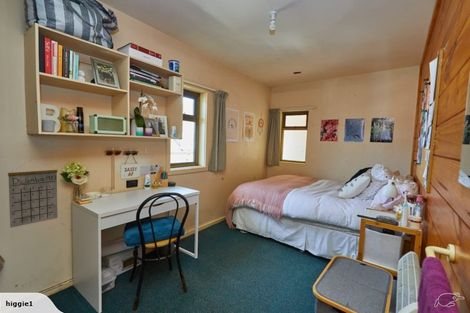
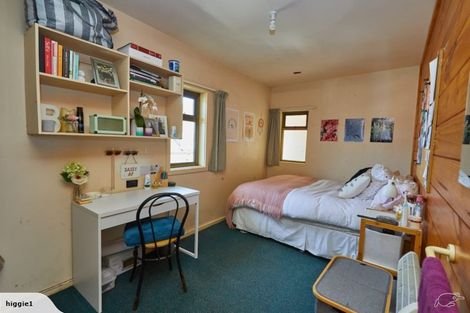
- calendar [7,159,59,229]
